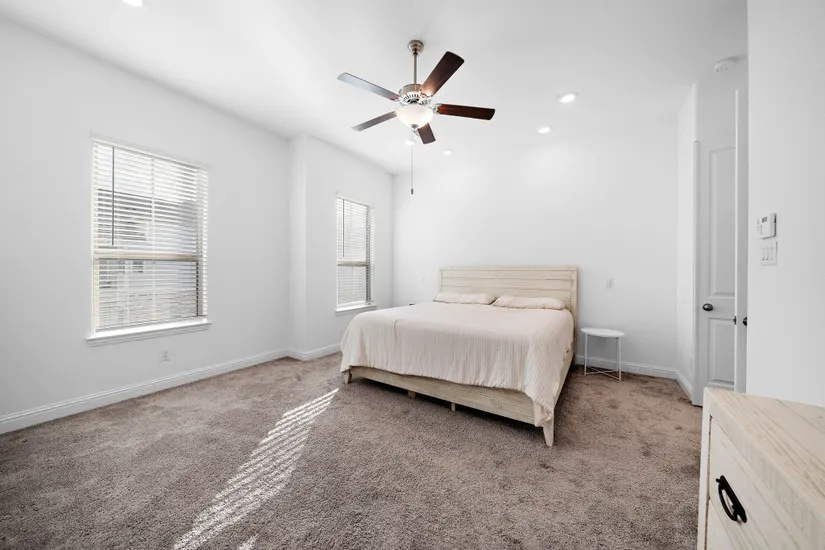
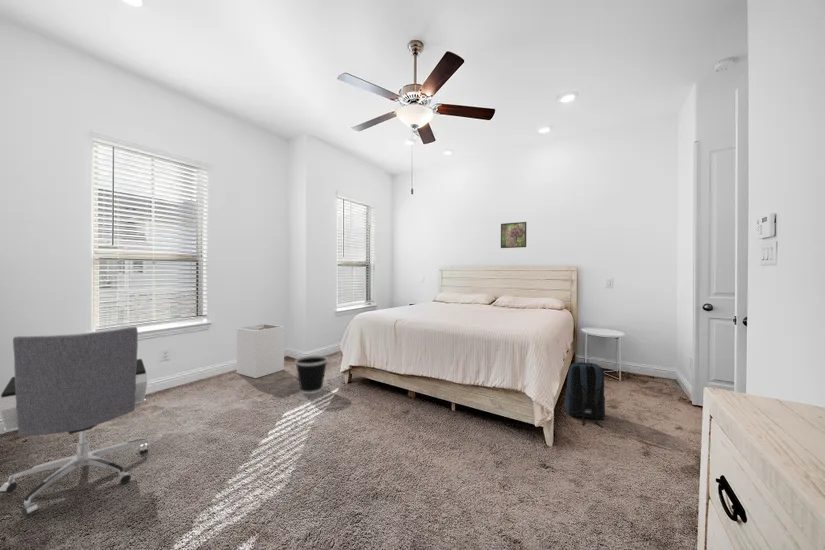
+ backpack [564,361,606,428]
+ office chair [0,326,149,518]
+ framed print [500,221,528,249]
+ wastebasket [294,354,329,395]
+ laundry hamper [236,323,285,379]
